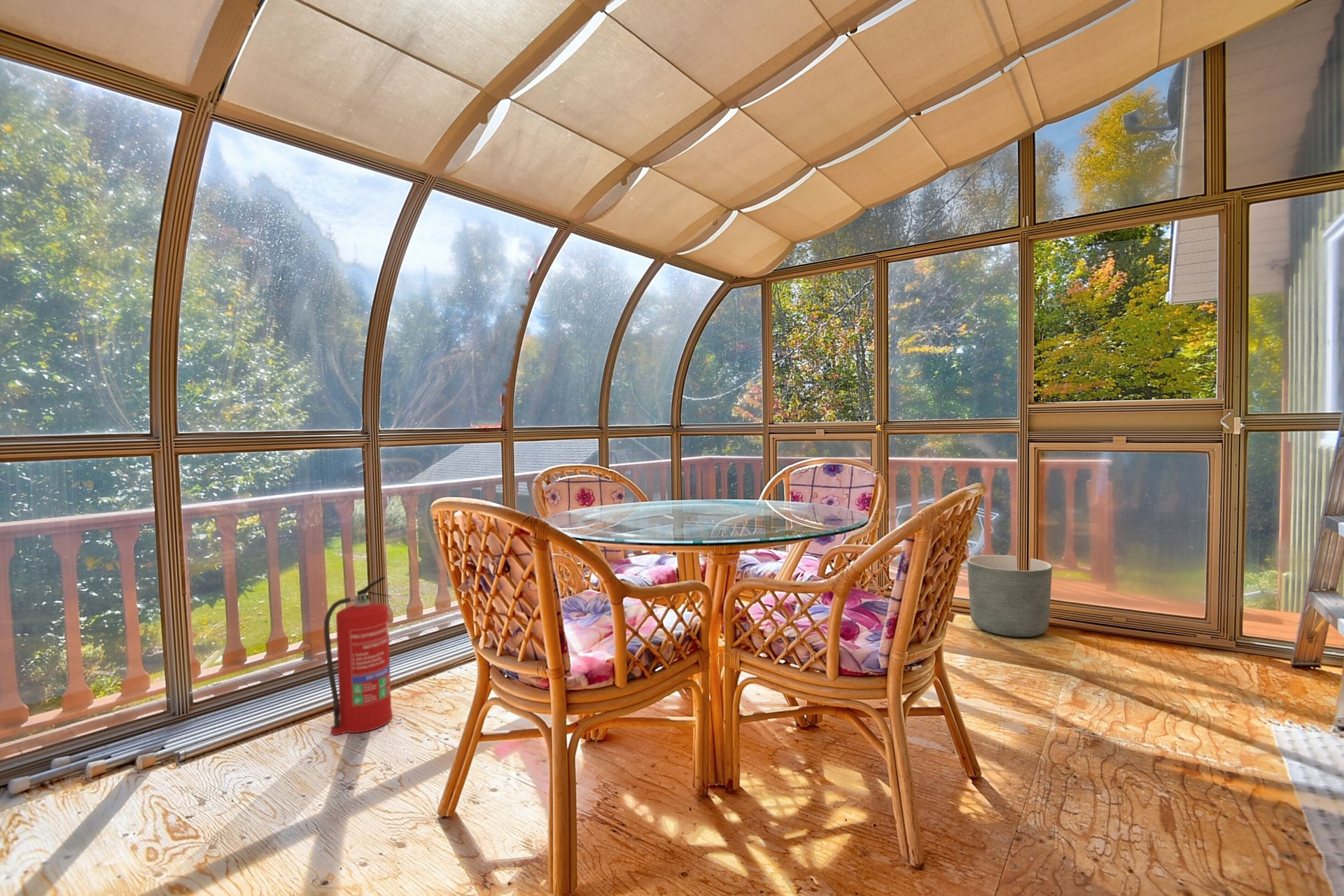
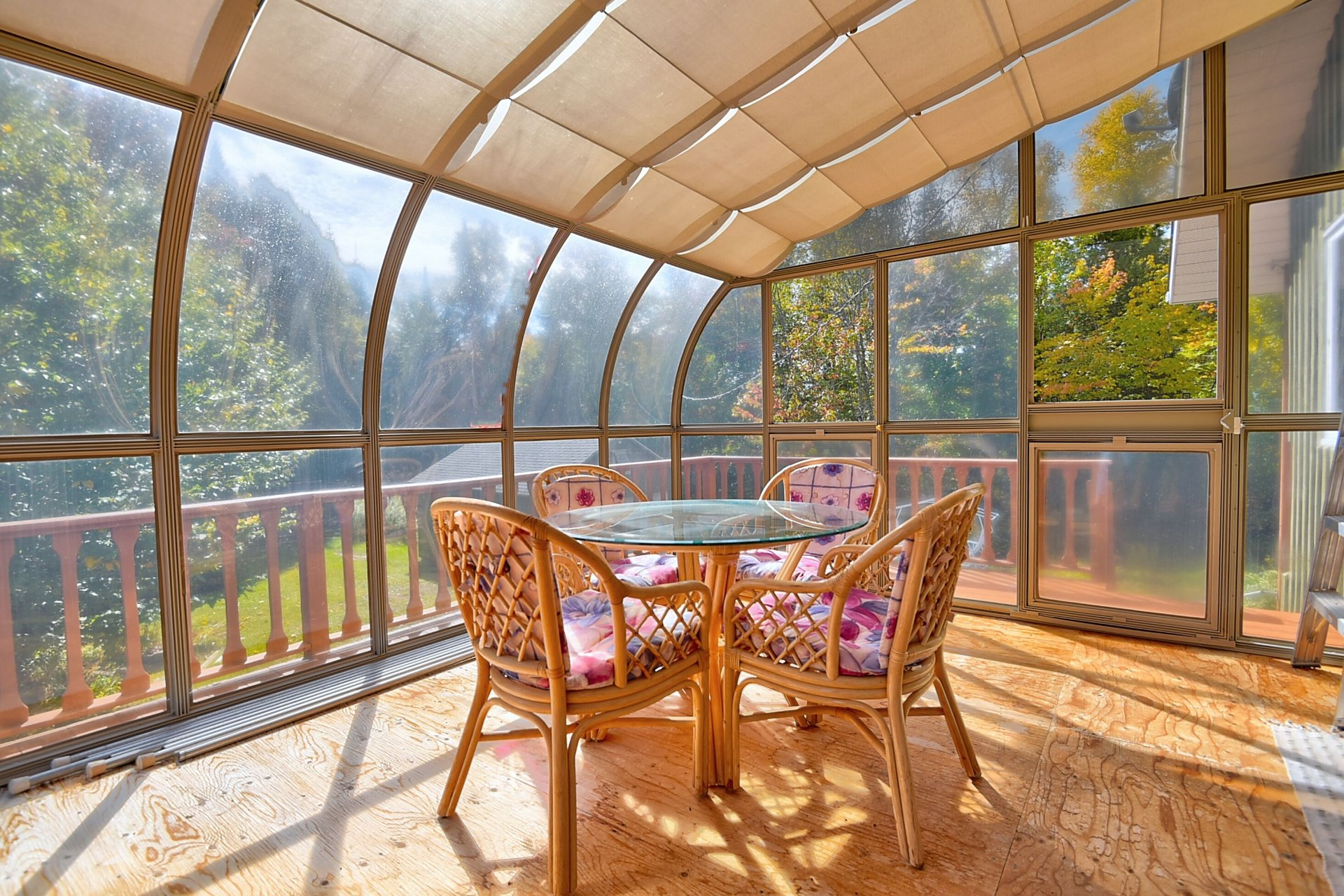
- planter [967,554,1053,638]
- fire extinguisher [323,576,393,736]
